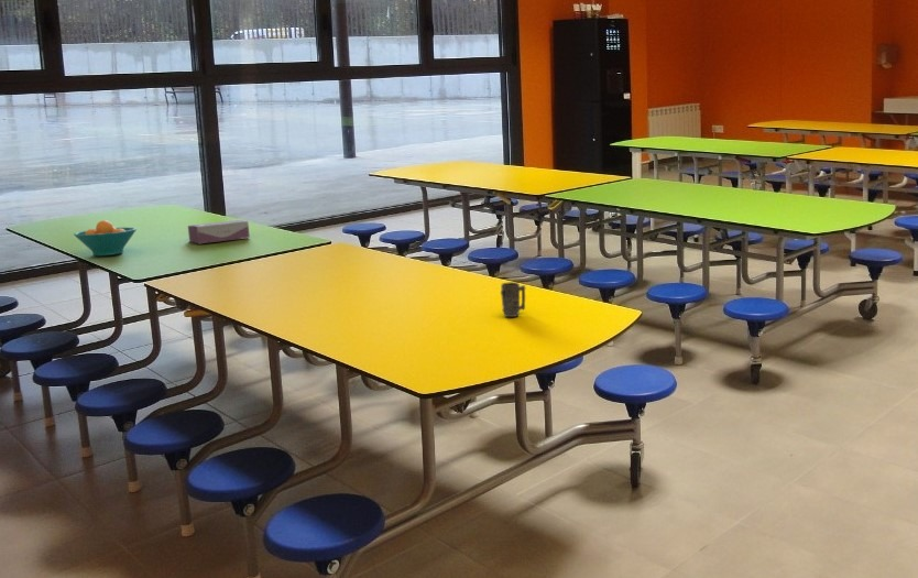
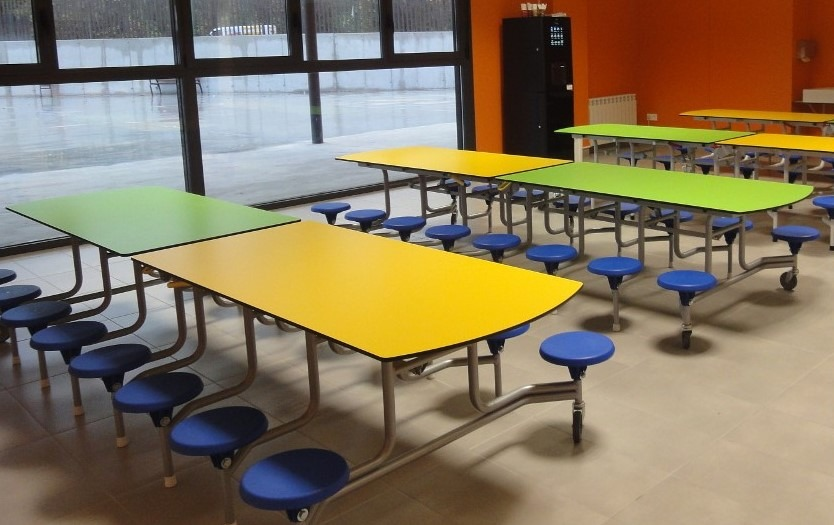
- tissue box [187,219,251,244]
- fruit bowl [73,219,138,257]
- mug [500,281,526,318]
